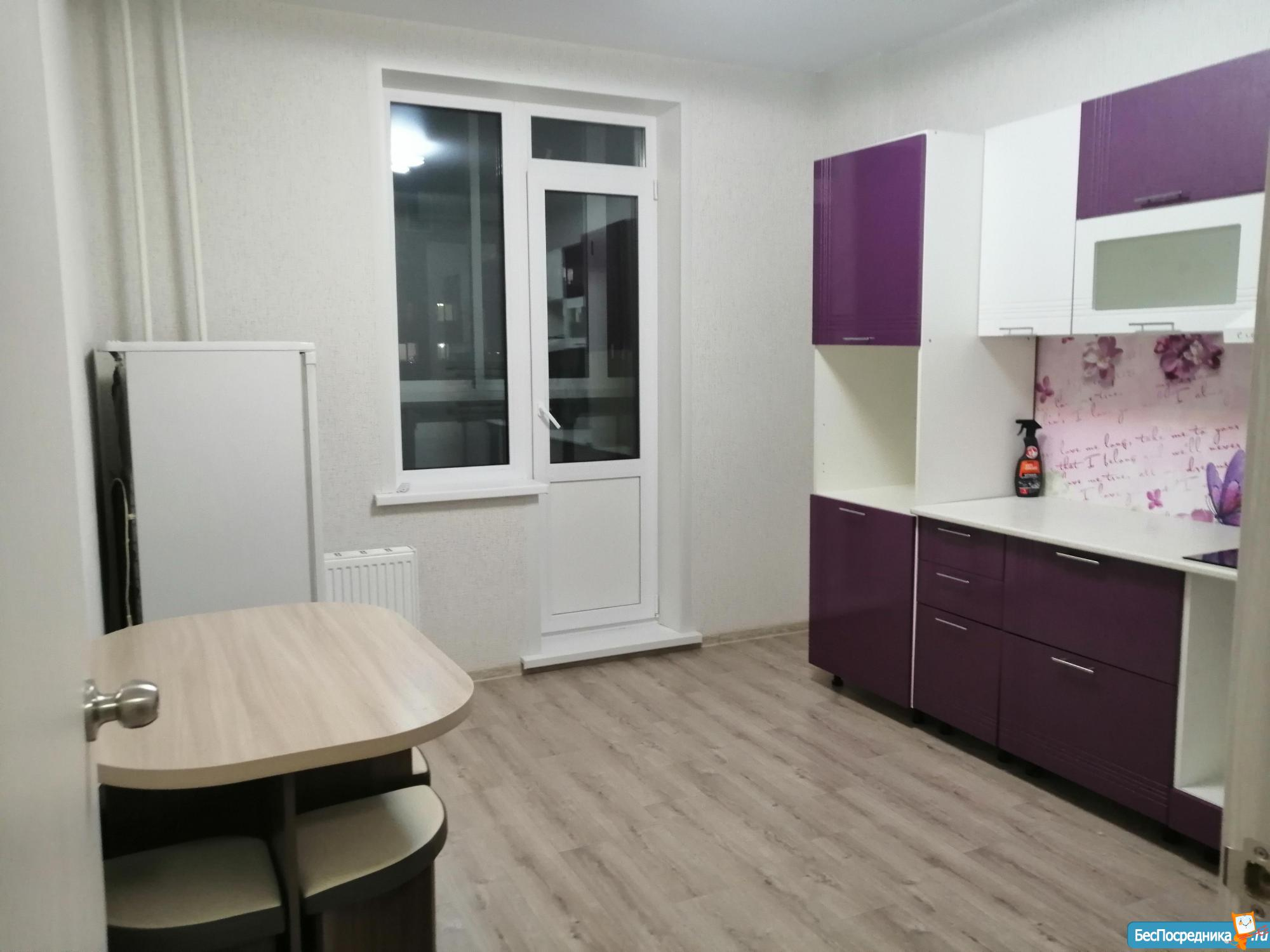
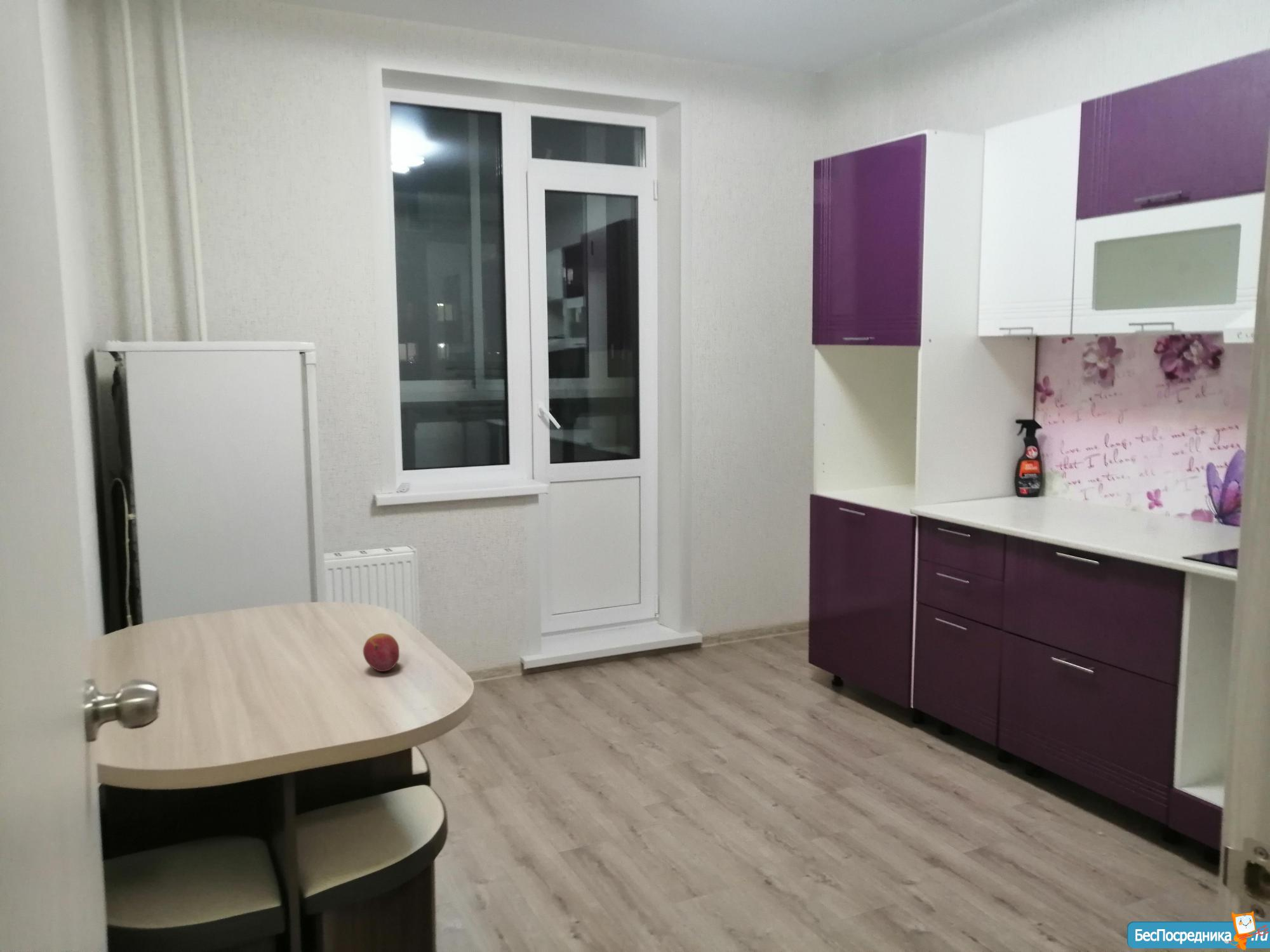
+ fruit [363,633,400,672]
